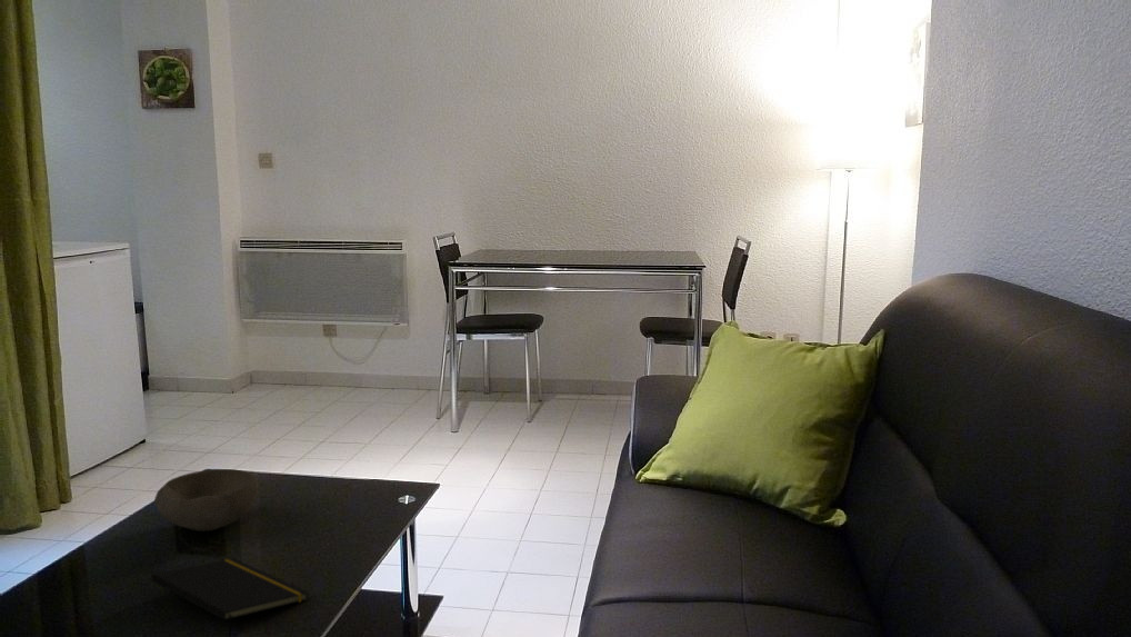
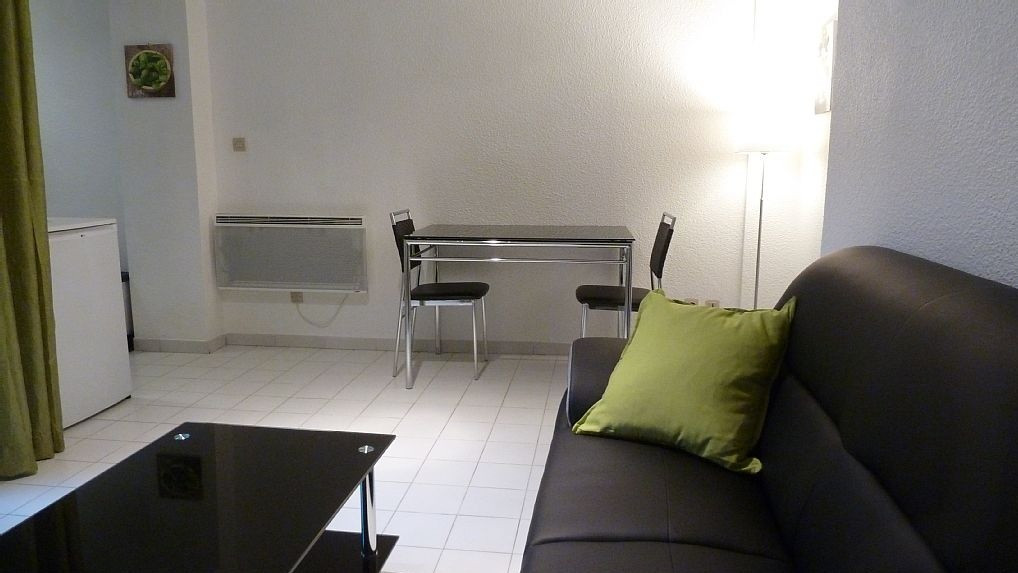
- notepad [150,558,309,637]
- bowl [153,468,260,533]
